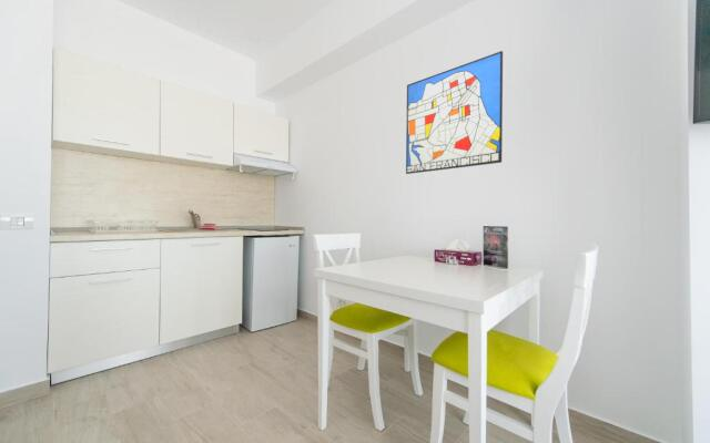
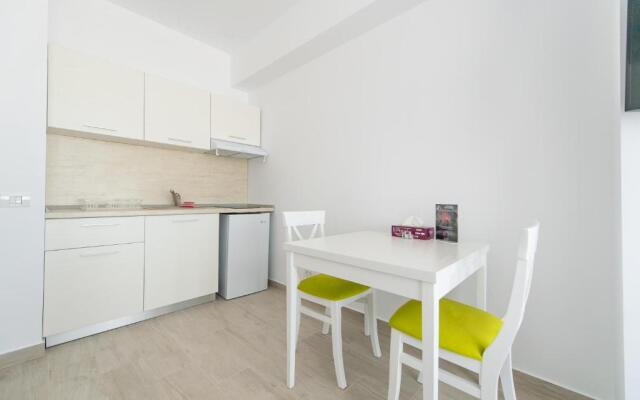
- wall art [405,50,504,175]
